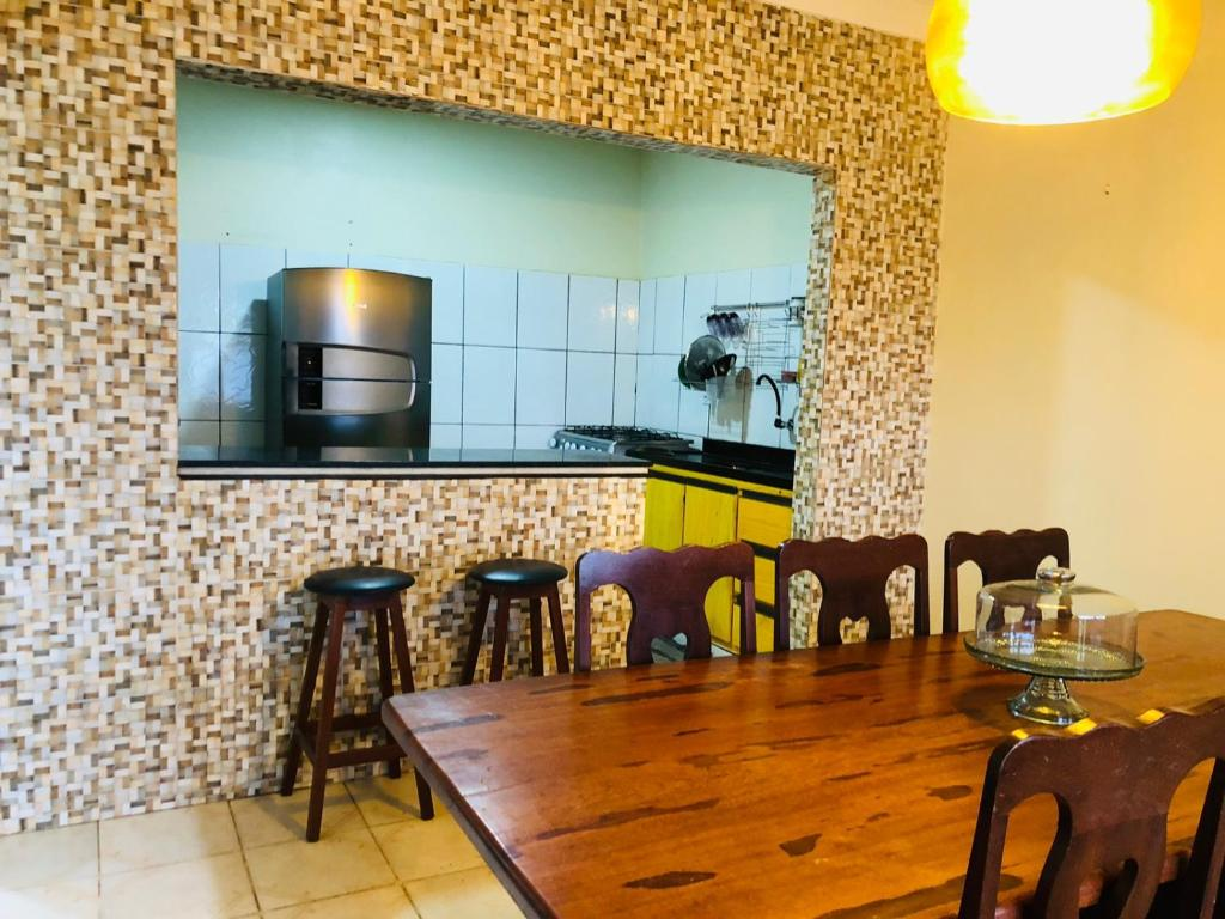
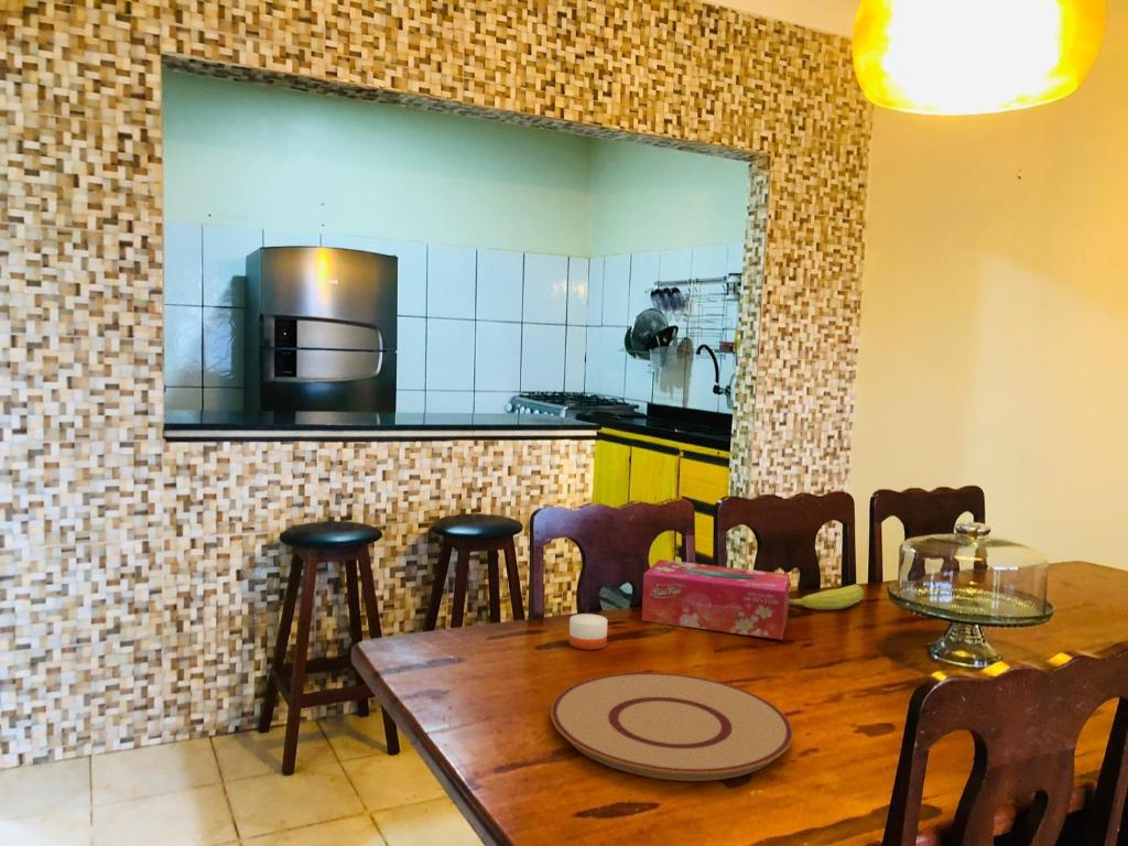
+ fruit [789,583,865,610]
+ tissue box [640,558,791,641]
+ candle [568,608,609,651]
+ plate [550,672,794,782]
